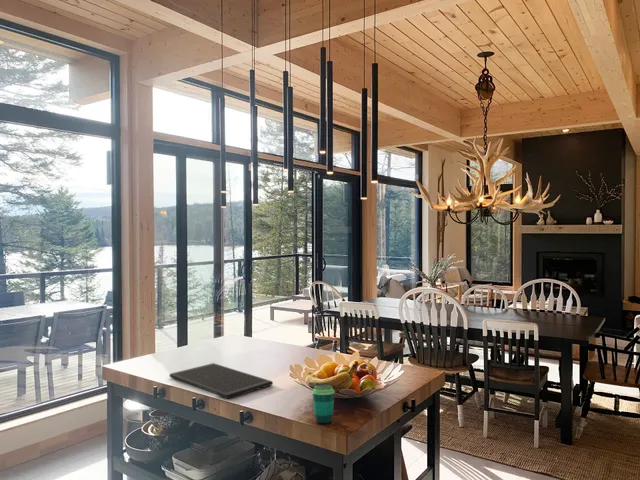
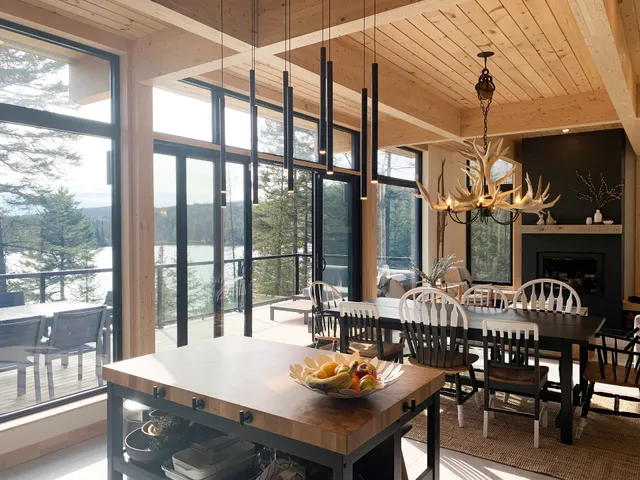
- cup [311,383,336,425]
- cutting board [169,362,274,400]
